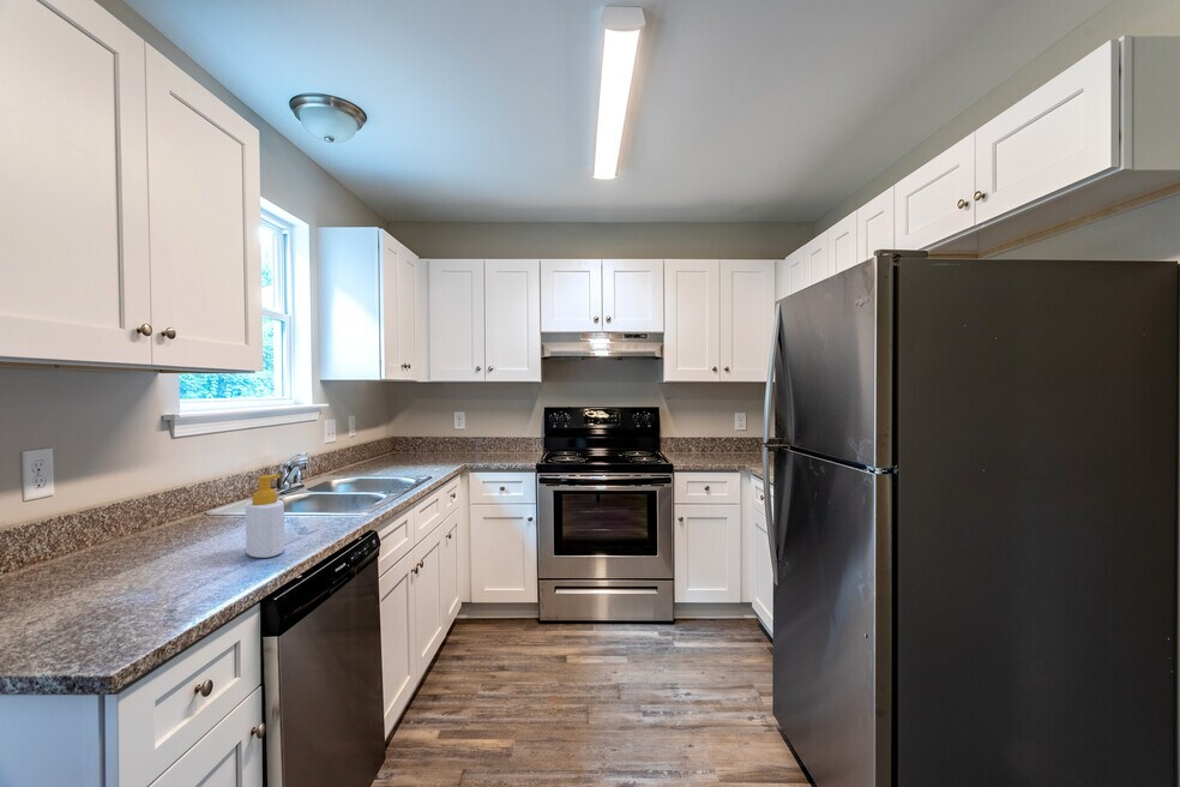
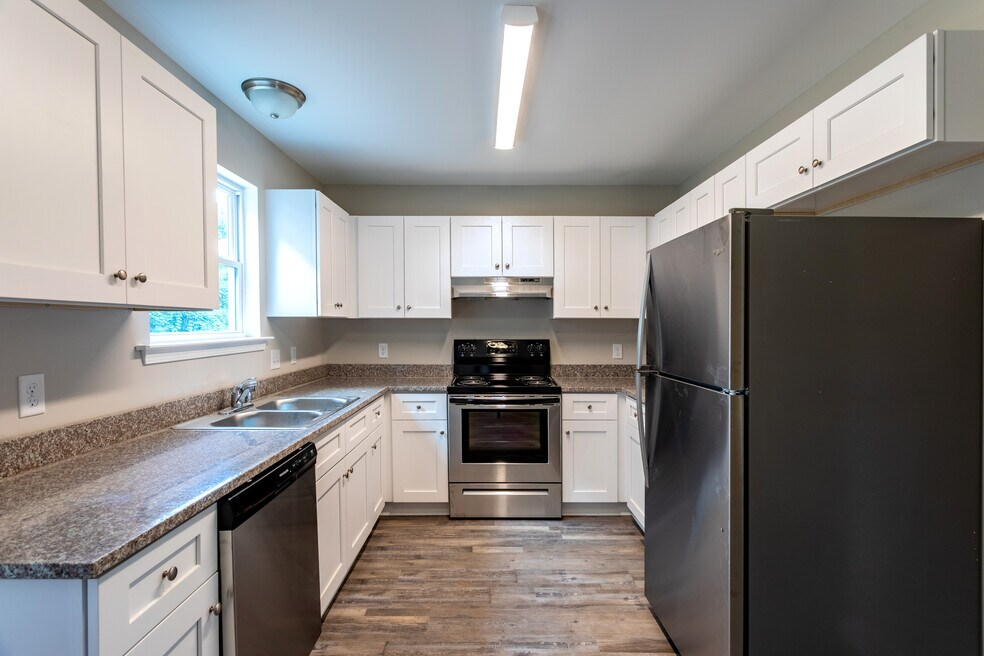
- soap bottle [245,473,285,559]
